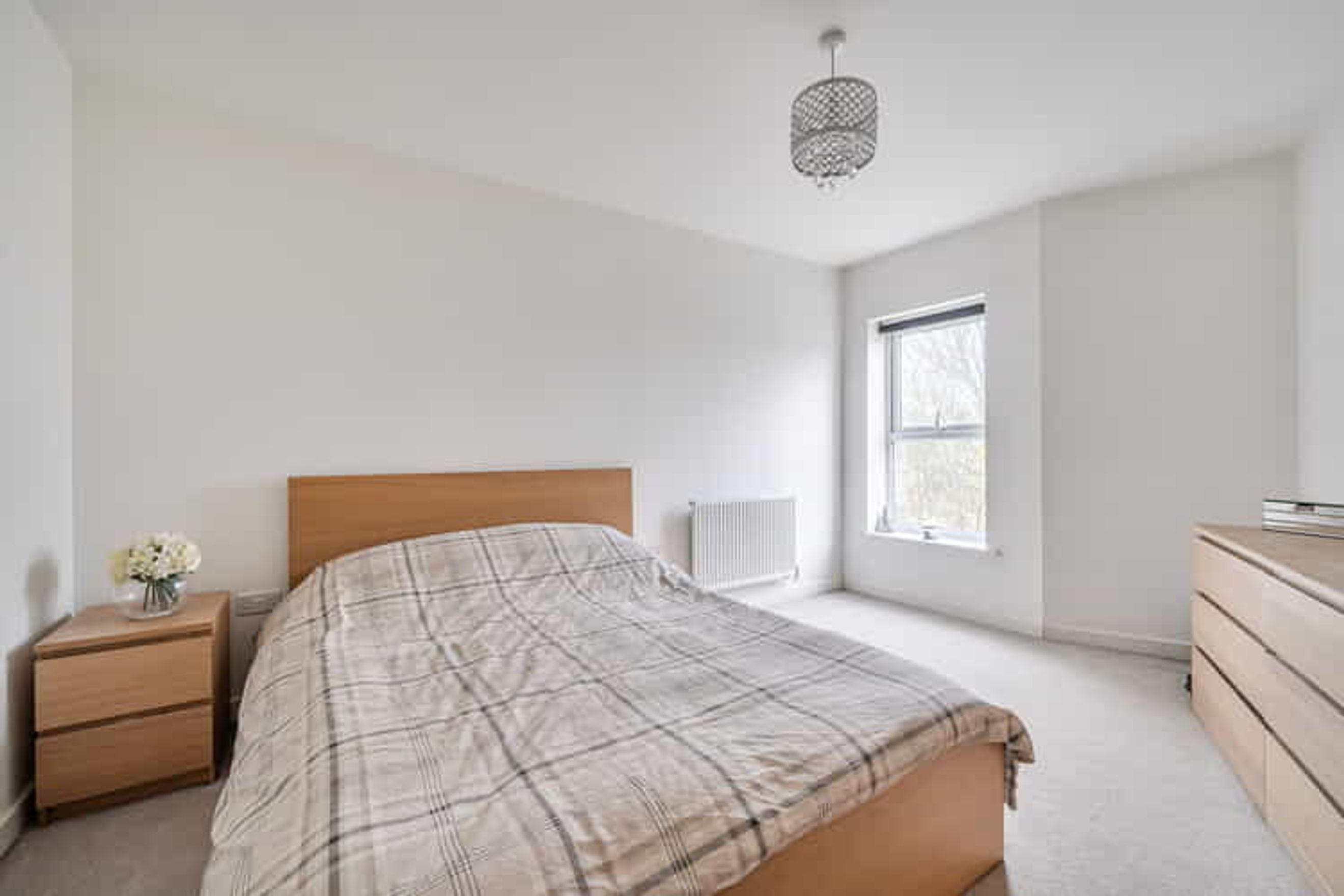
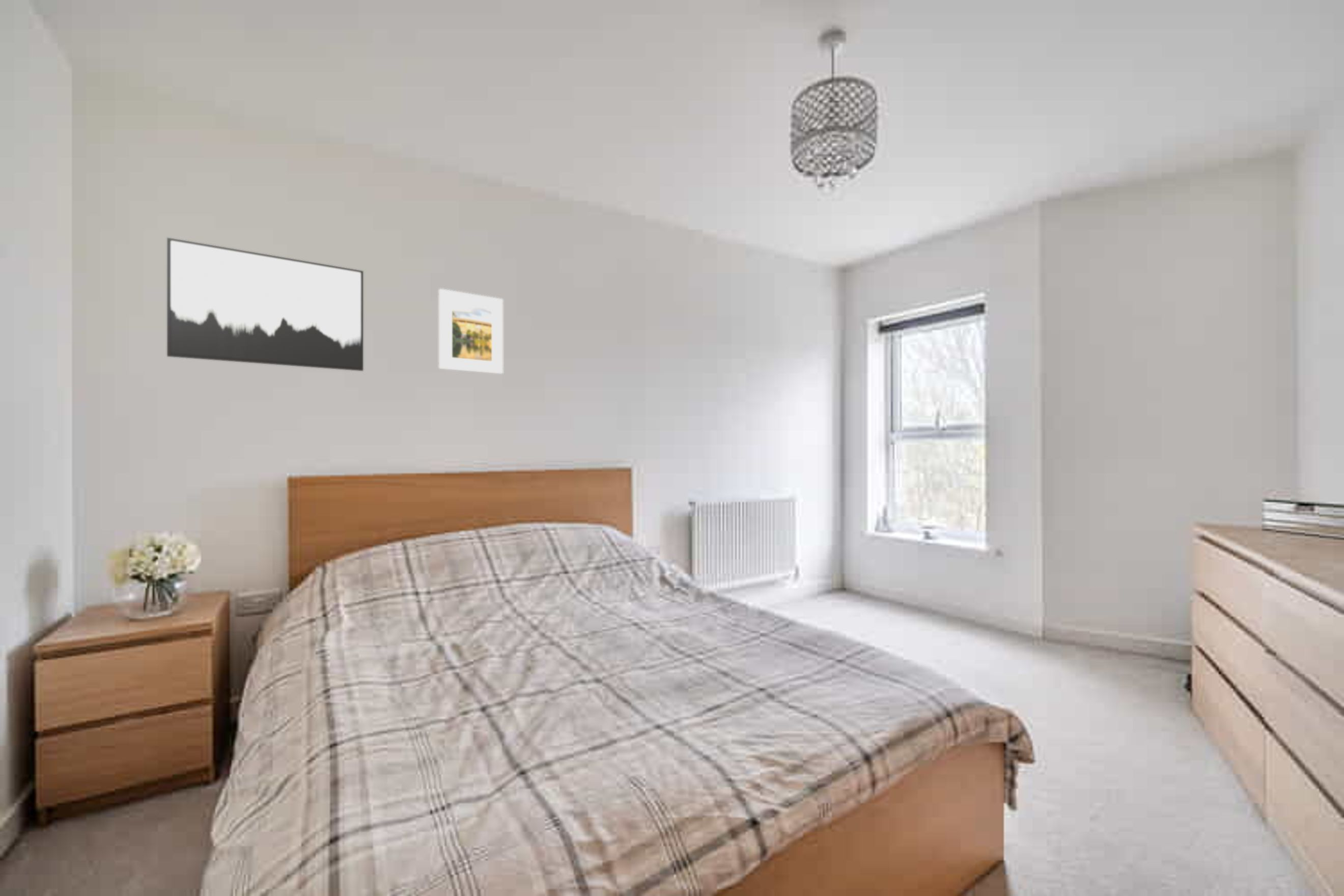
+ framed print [438,288,503,374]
+ wall art [166,237,364,372]
